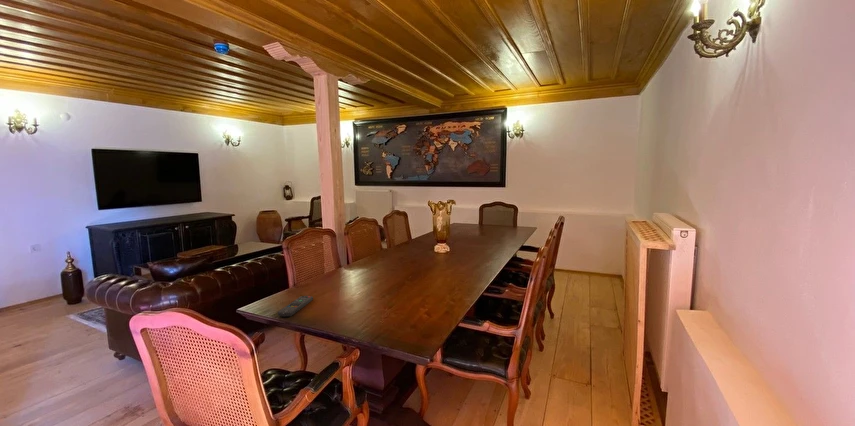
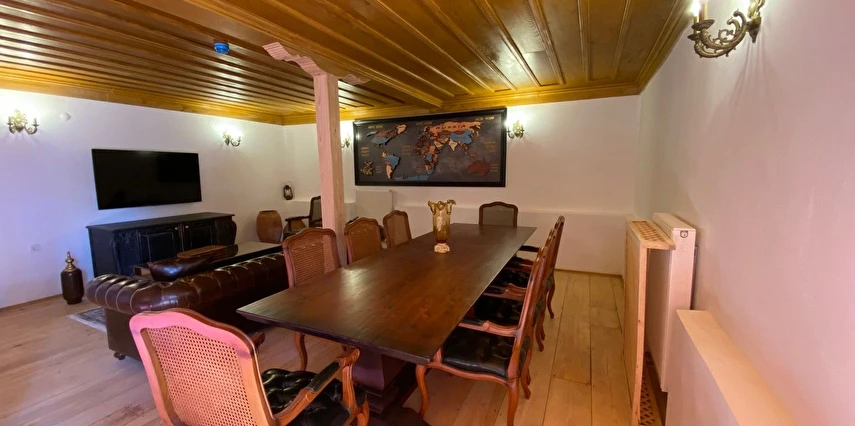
- remote control [277,295,314,318]
